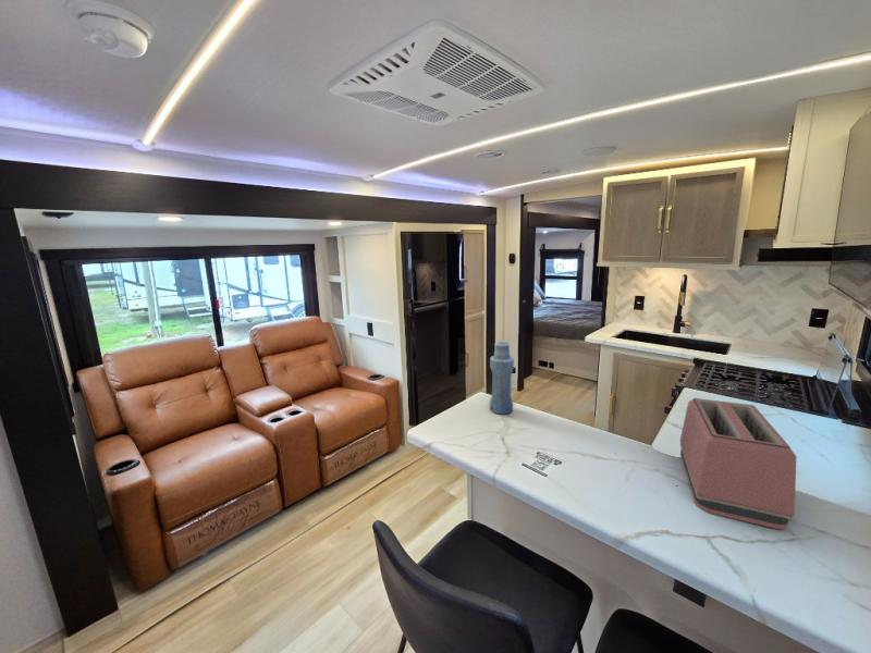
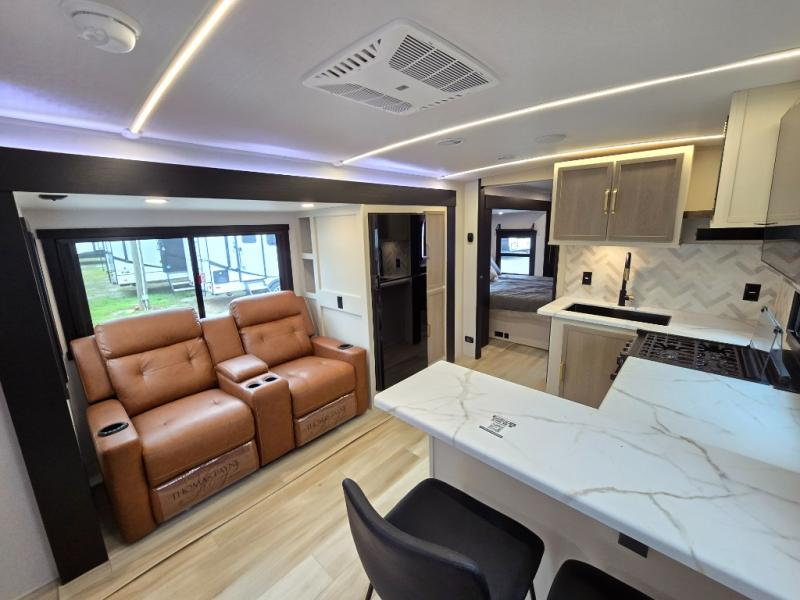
- bottle [489,340,515,415]
- toaster [679,397,798,530]
